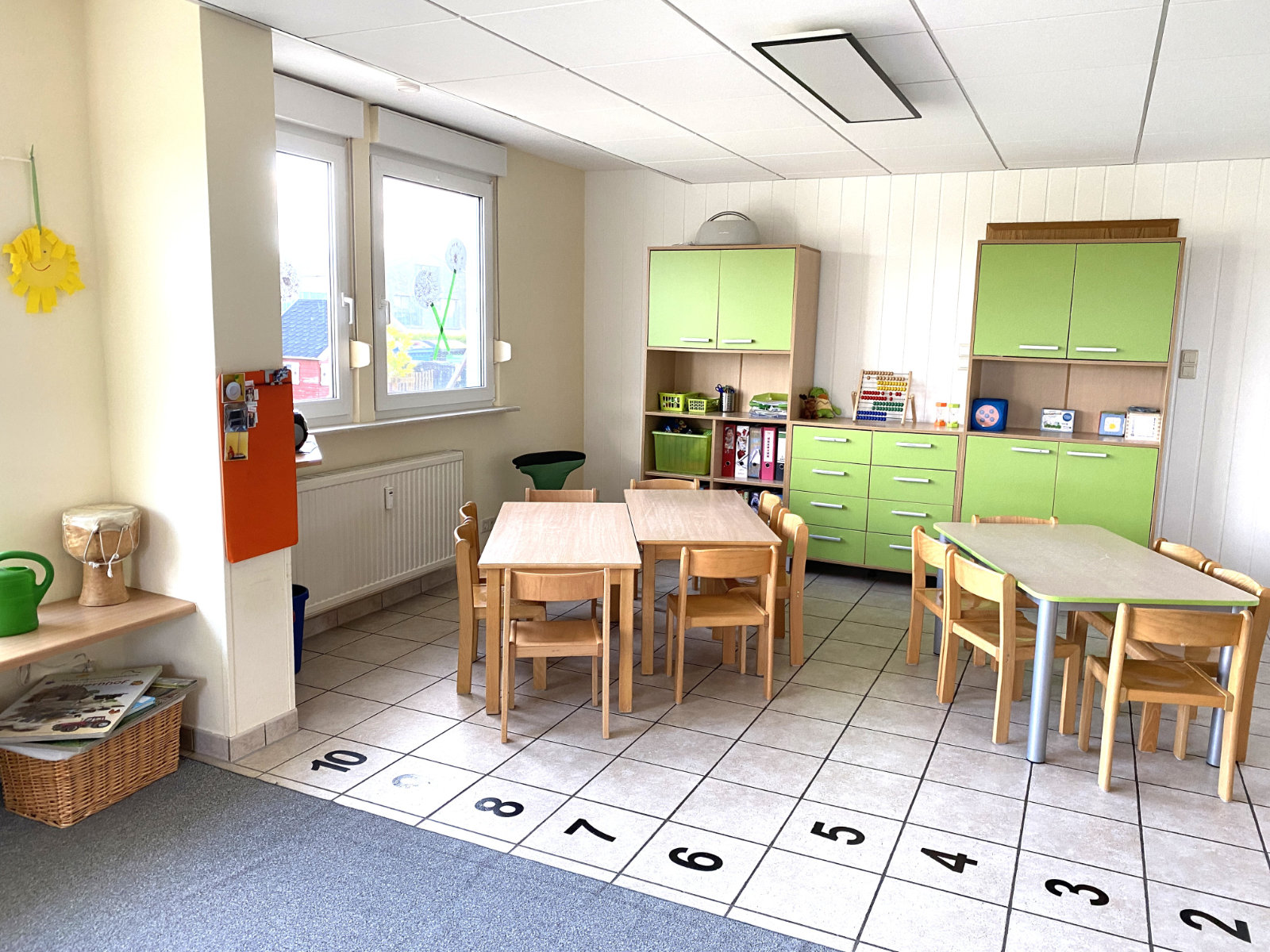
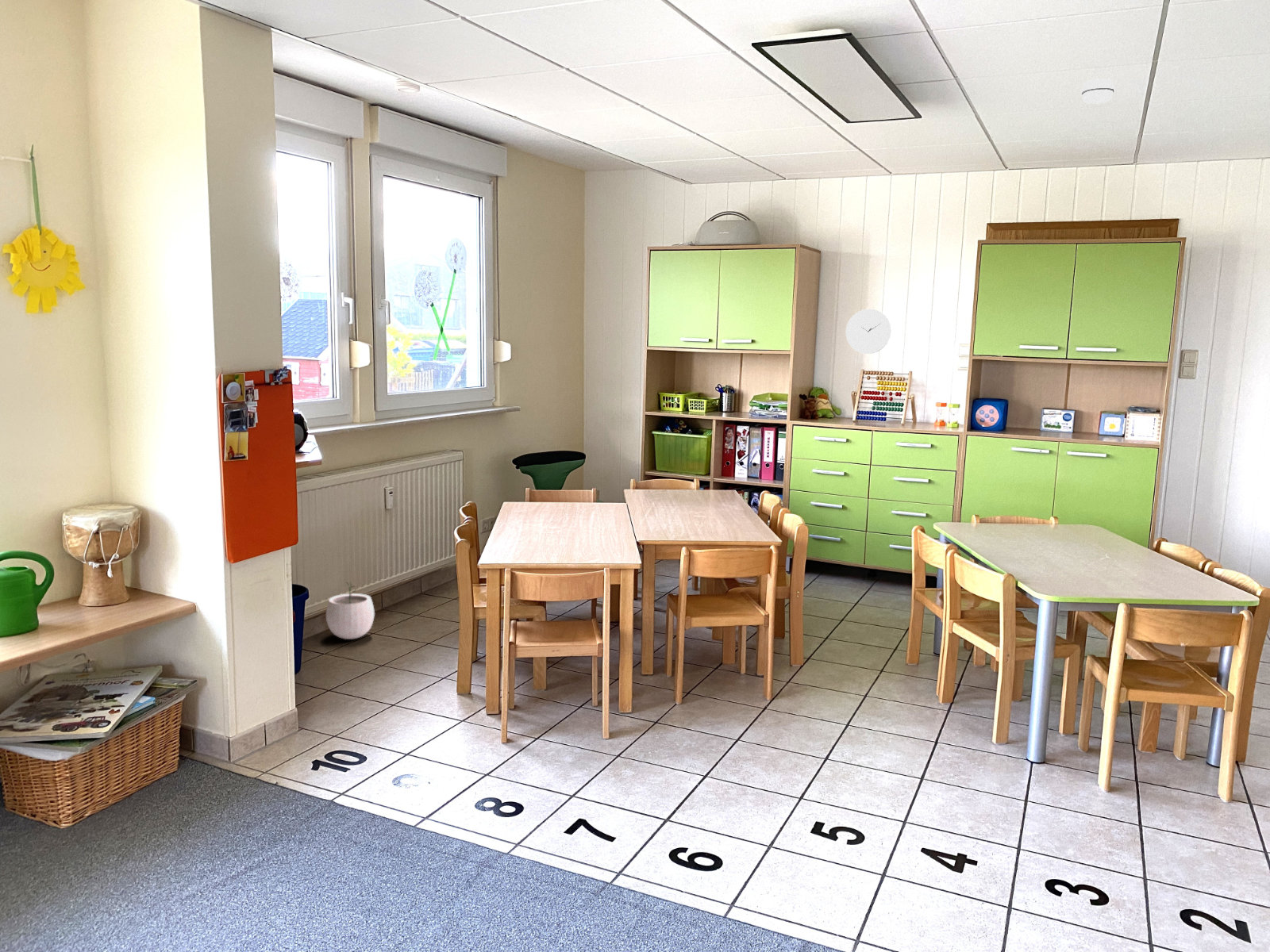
+ plant pot [325,581,375,640]
+ smoke detector [1080,78,1116,105]
+ wall clock [845,308,892,355]
